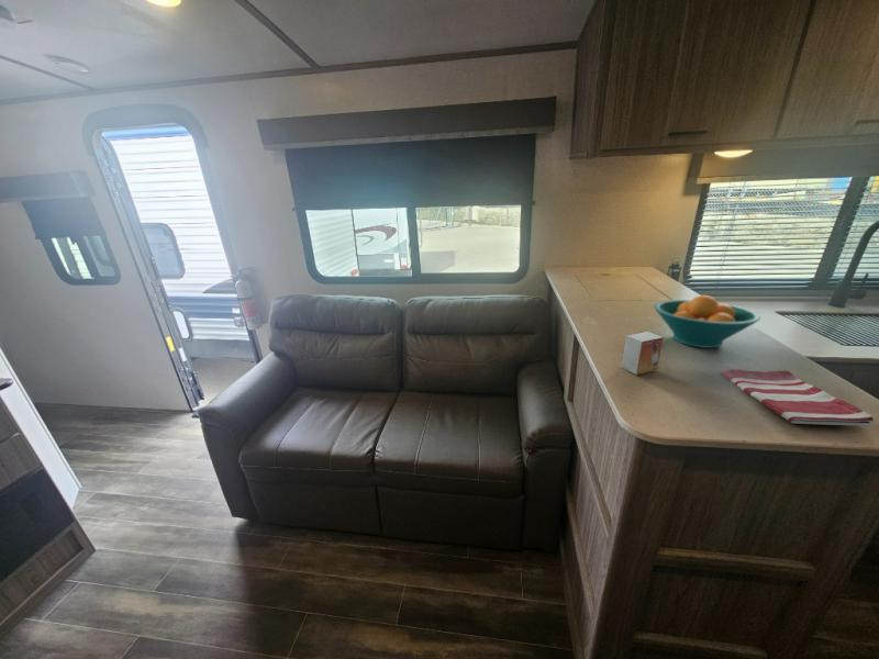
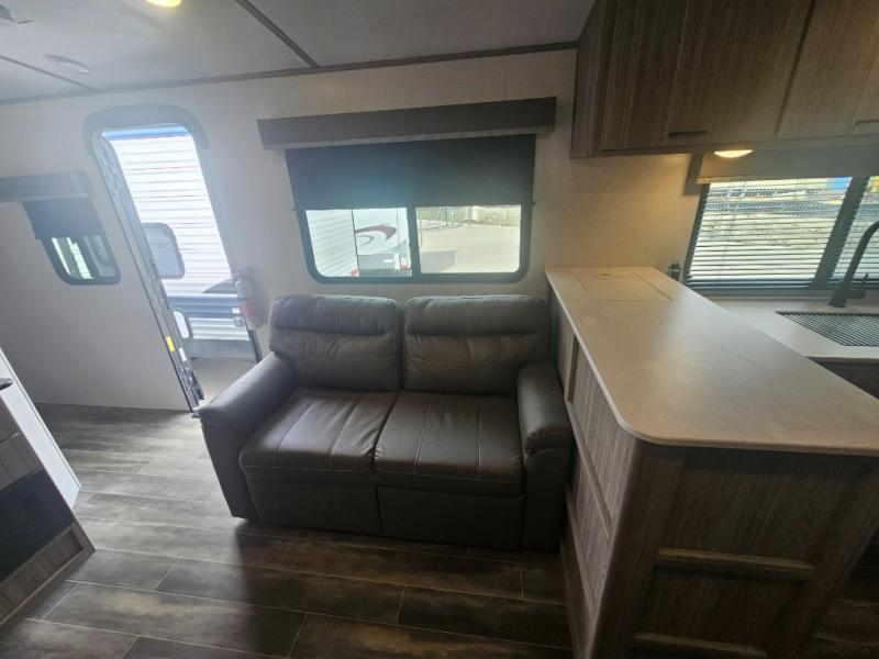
- fruit bowl [653,294,761,349]
- small box [621,331,665,376]
- dish towel [720,368,875,427]
